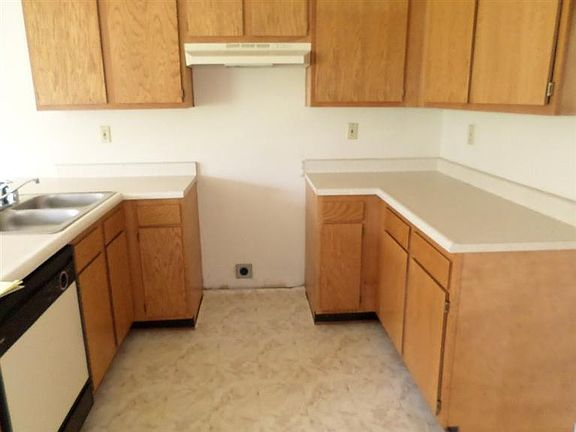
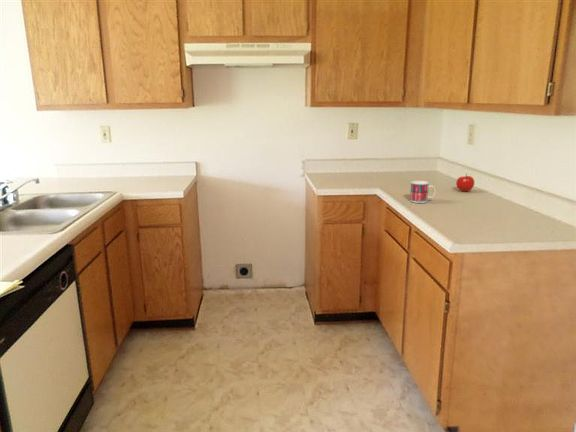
+ fruit [455,173,475,192]
+ mug [409,180,436,204]
